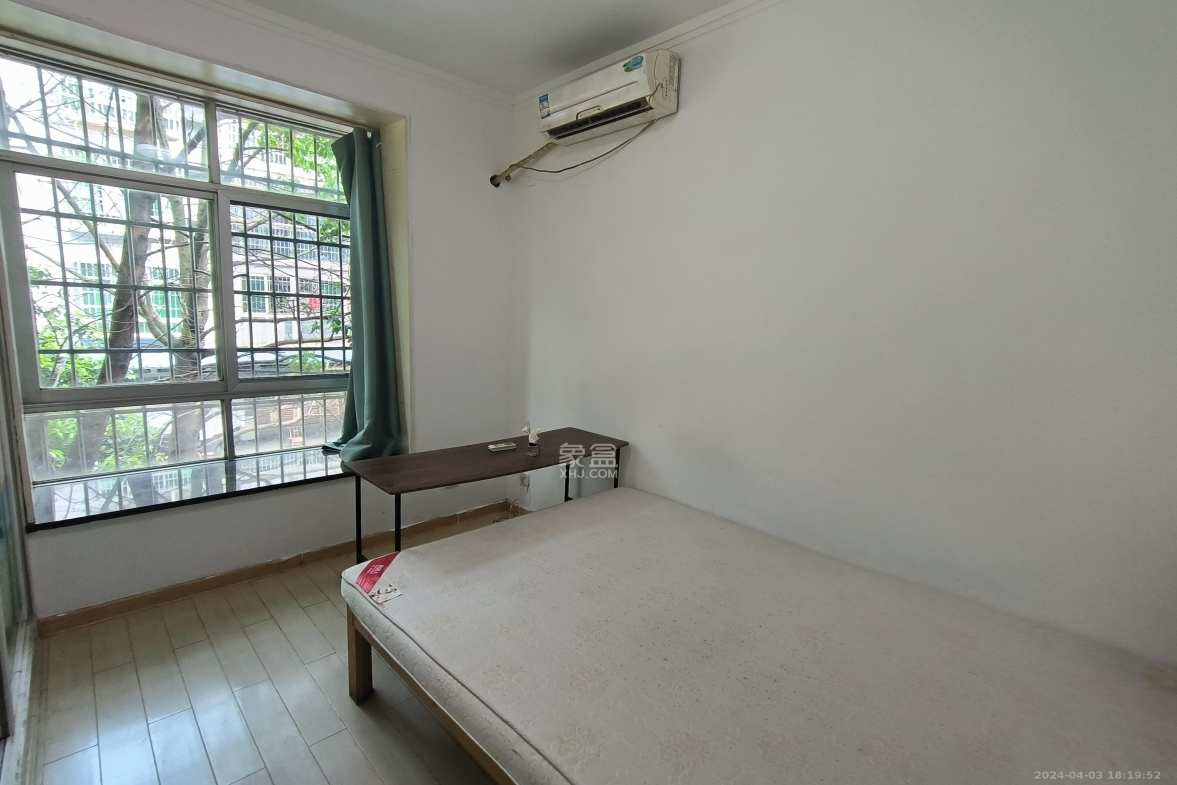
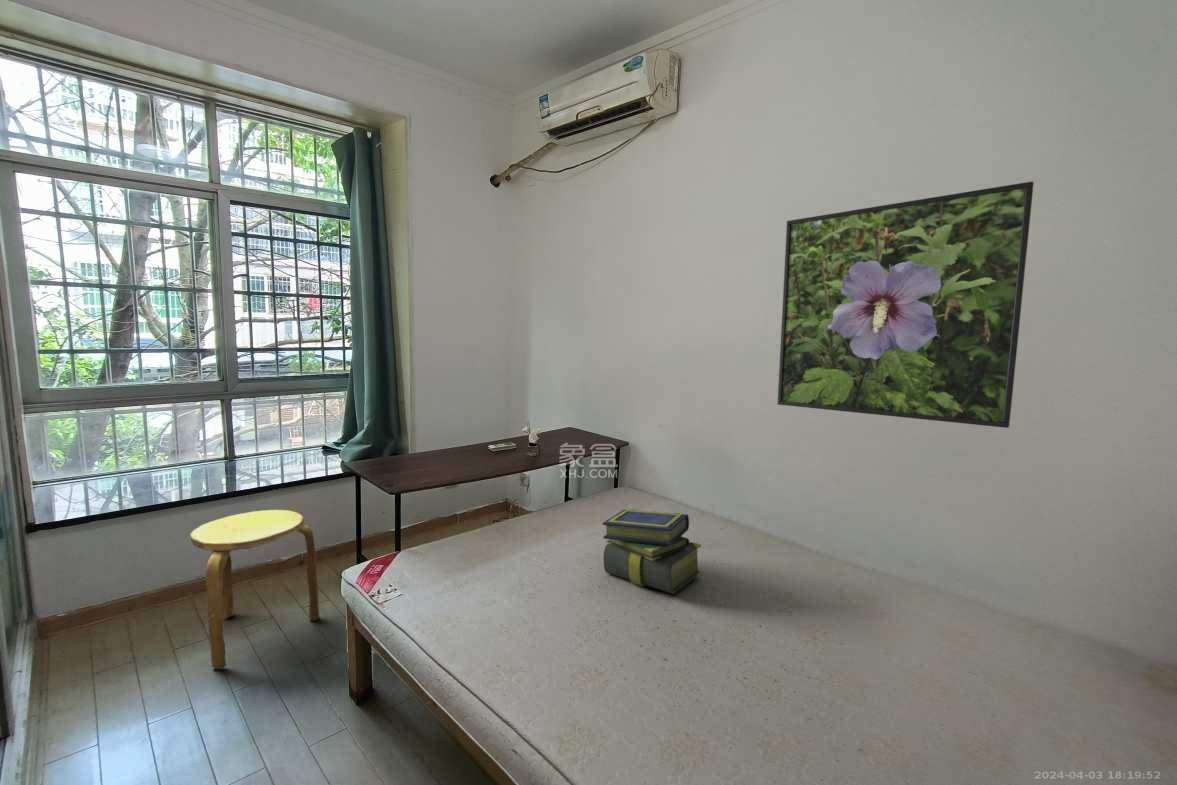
+ stool [189,509,320,669]
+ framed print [777,181,1034,429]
+ stack of books [602,508,702,595]
